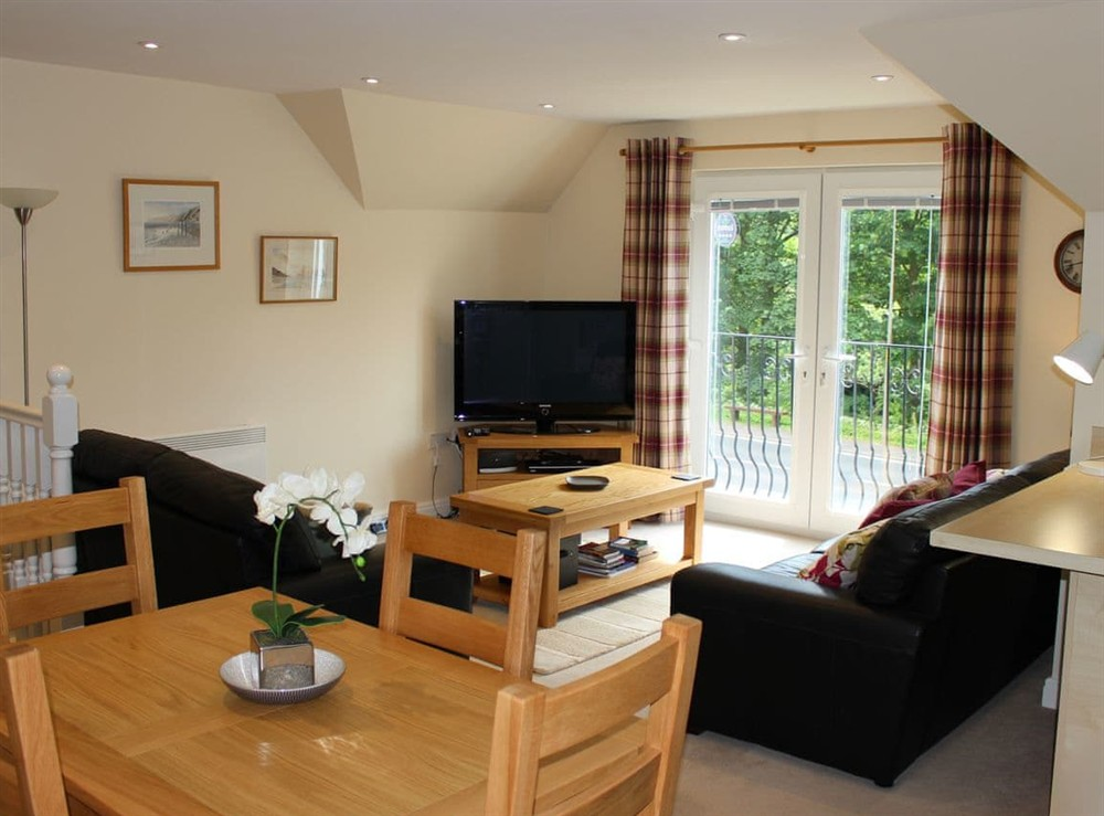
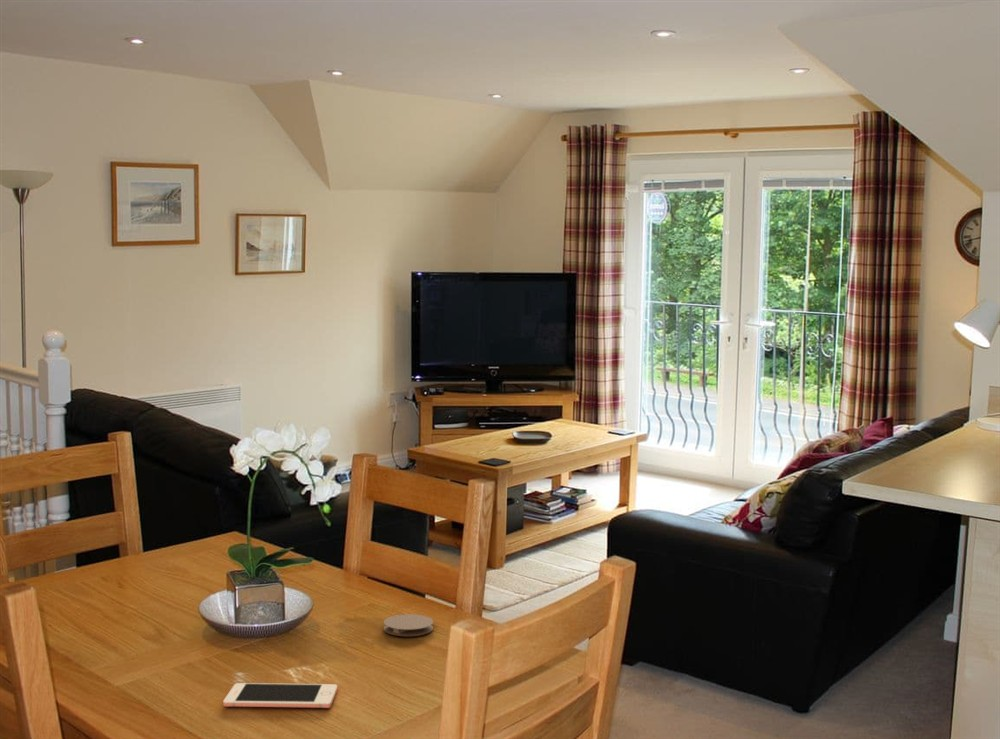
+ coaster [382,613,435,637]
+ cell phone [222,682,338,709]
